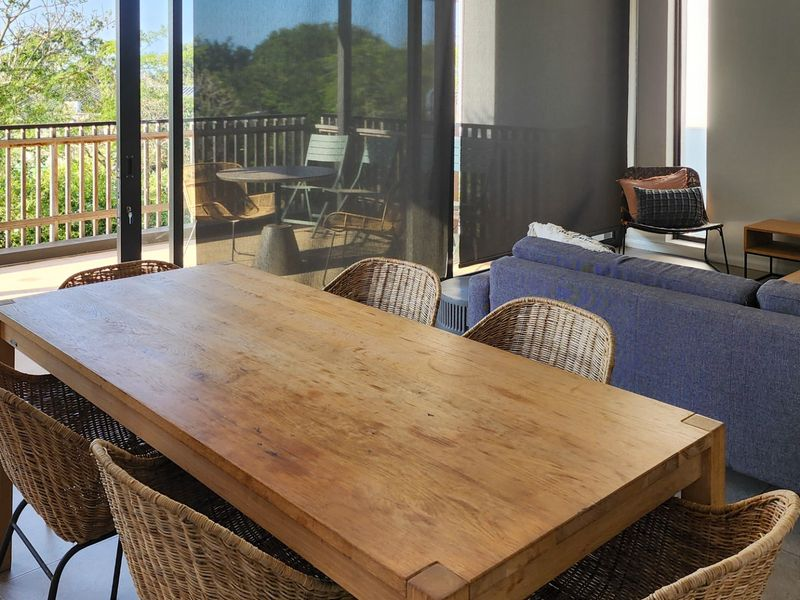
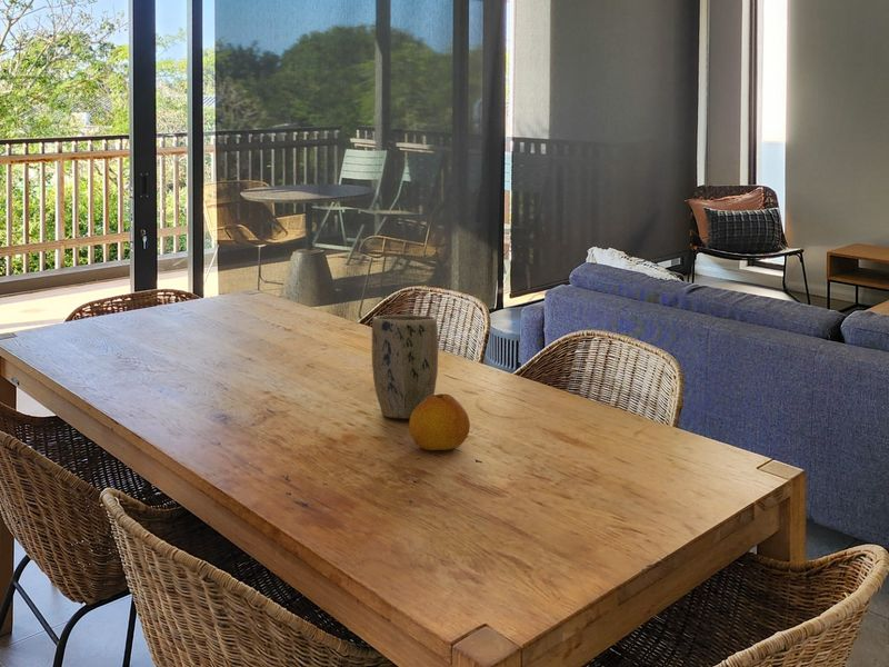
+ fruit [408,392,471,451]
+ plant pot [371,313,439,419]
